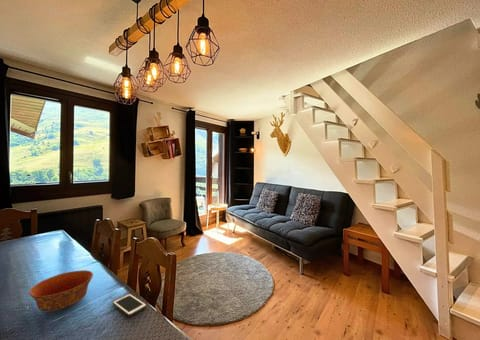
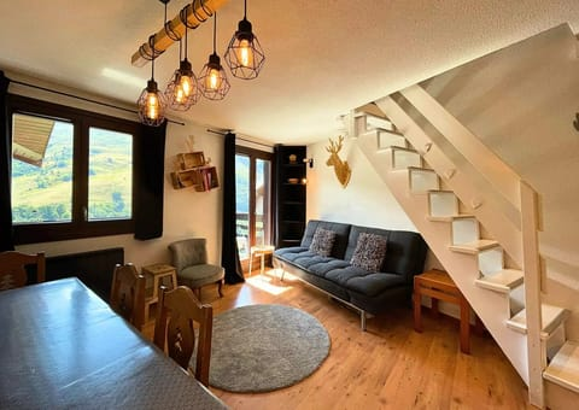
- bowl [28,269,94,313]
- cell phone [112,293,148,317]
